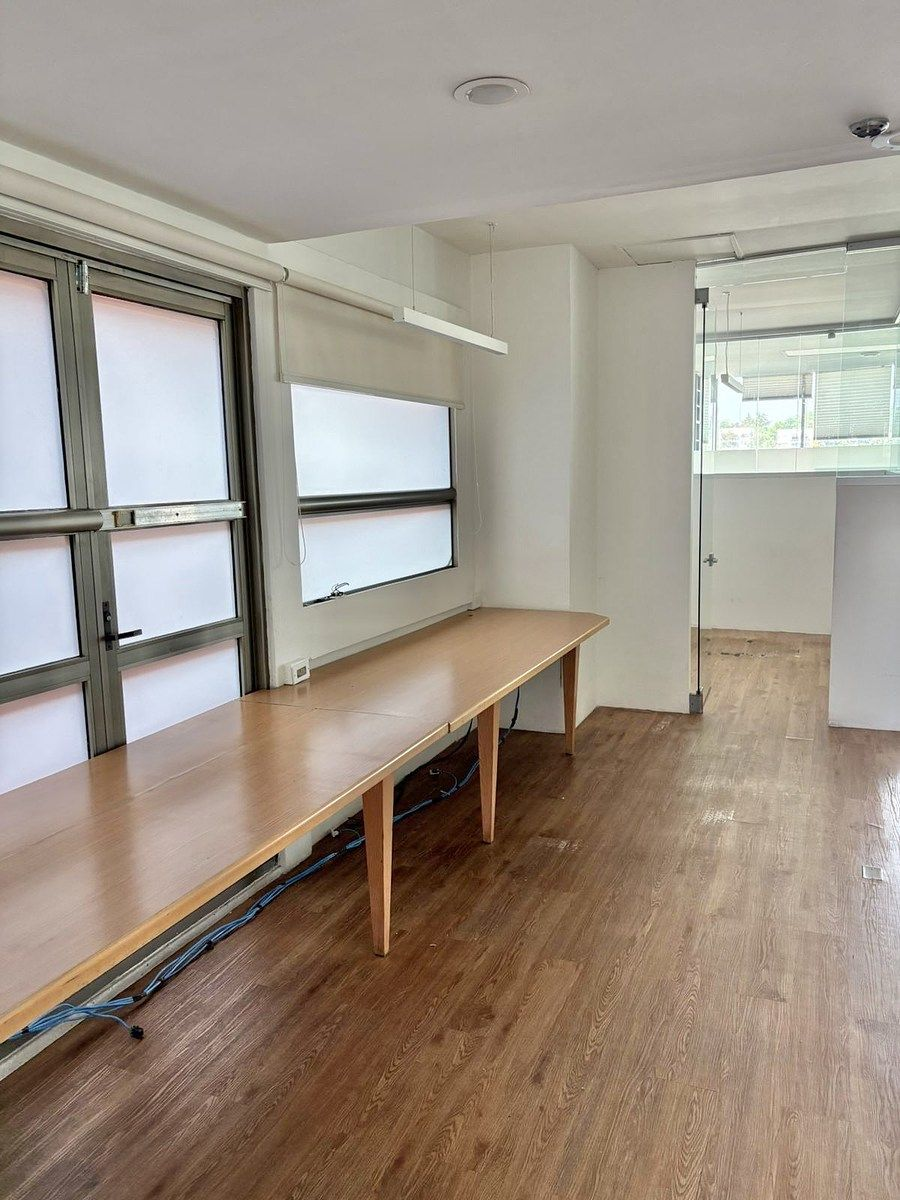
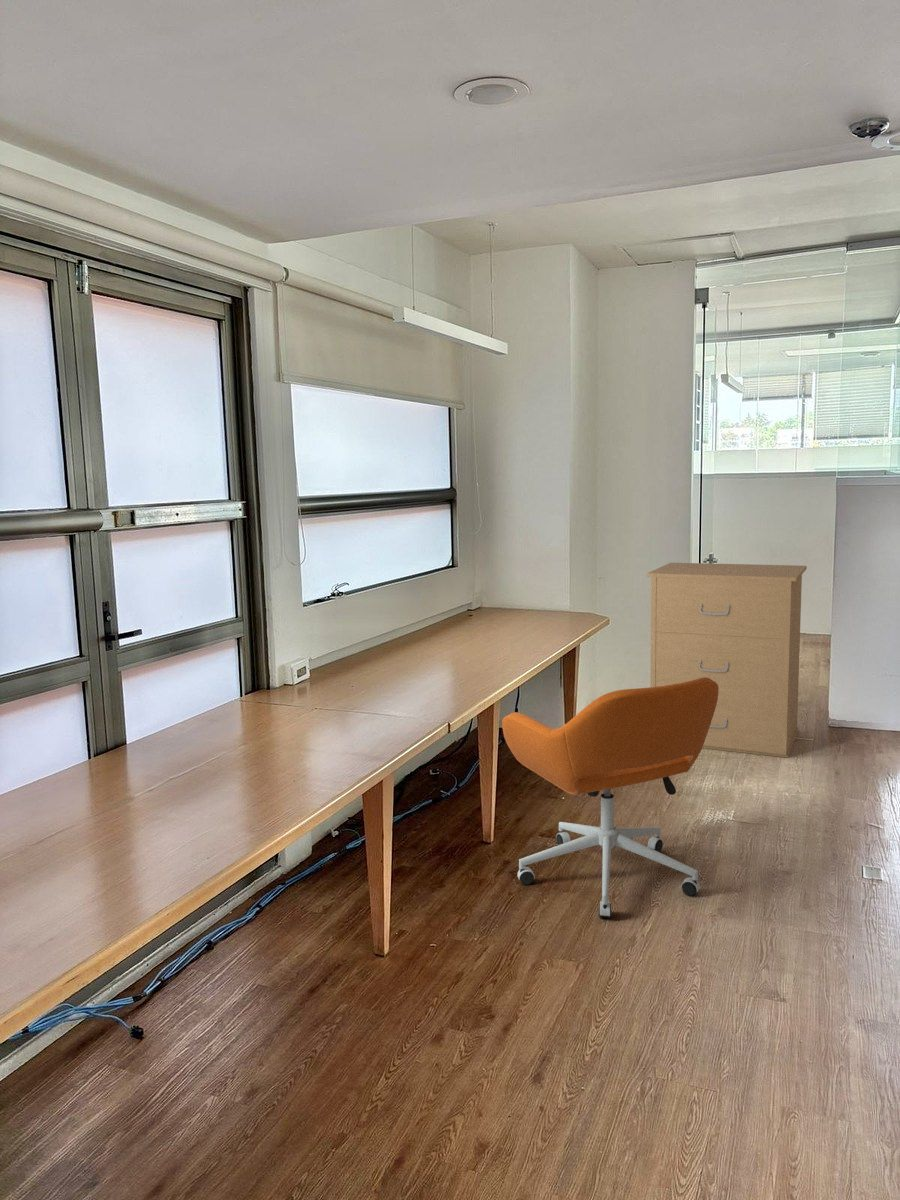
+ office chair [501,677,719,920]
+ filing cabinet [646,562,808,759]
